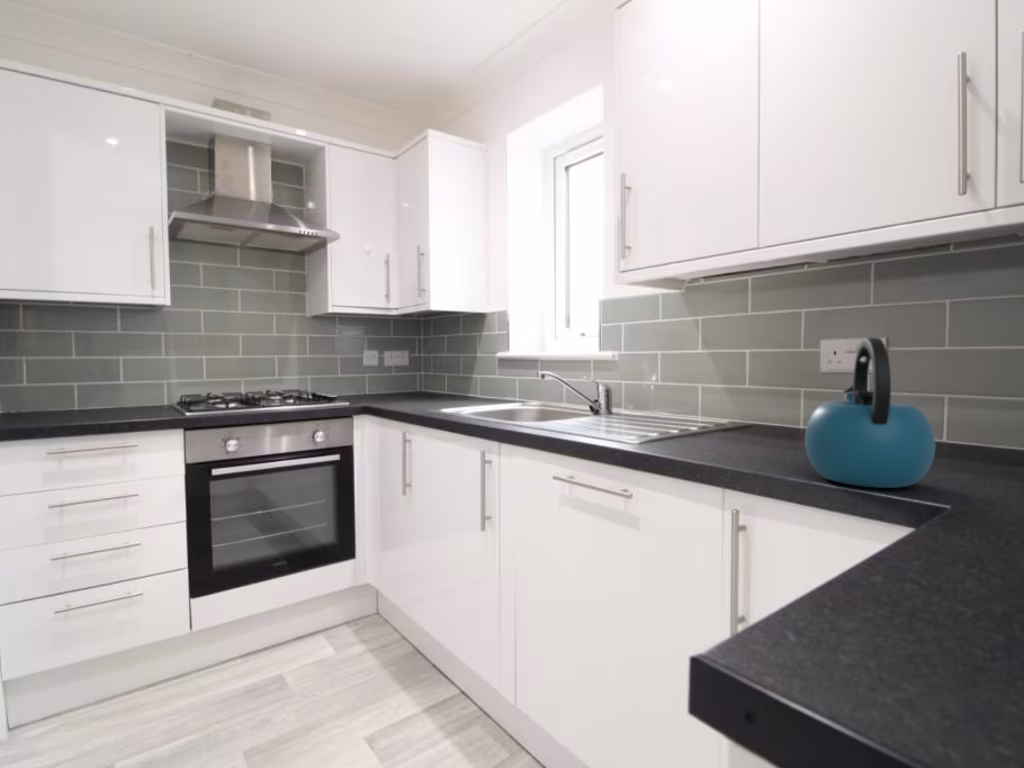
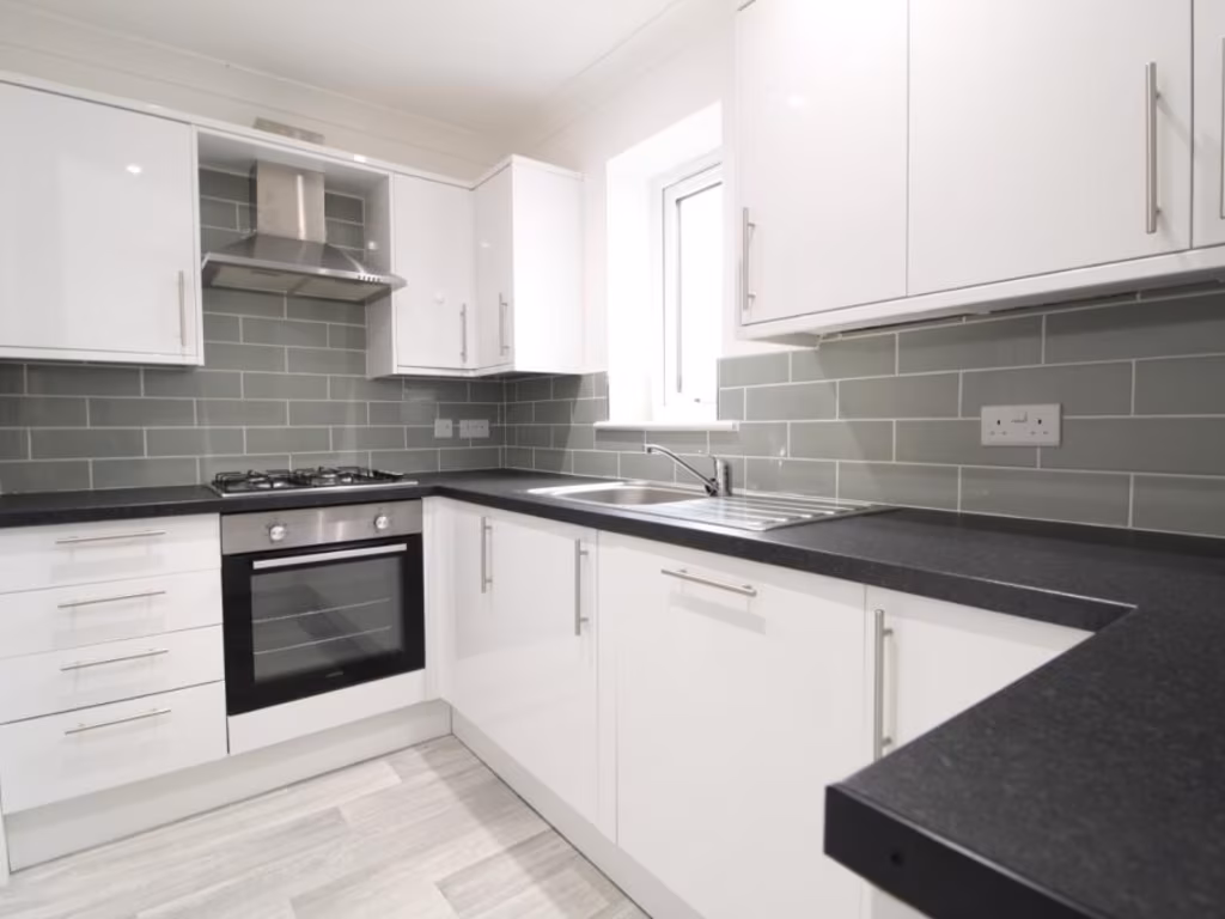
- kettle [804,336,936,489]
